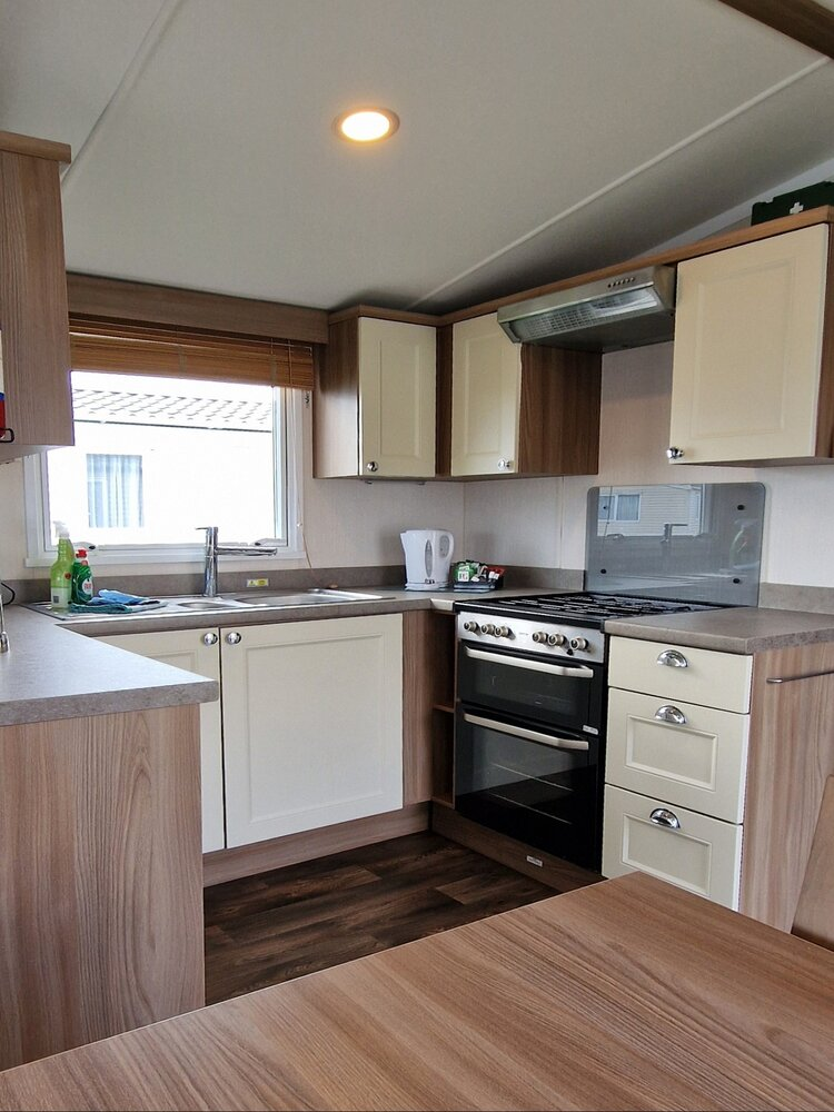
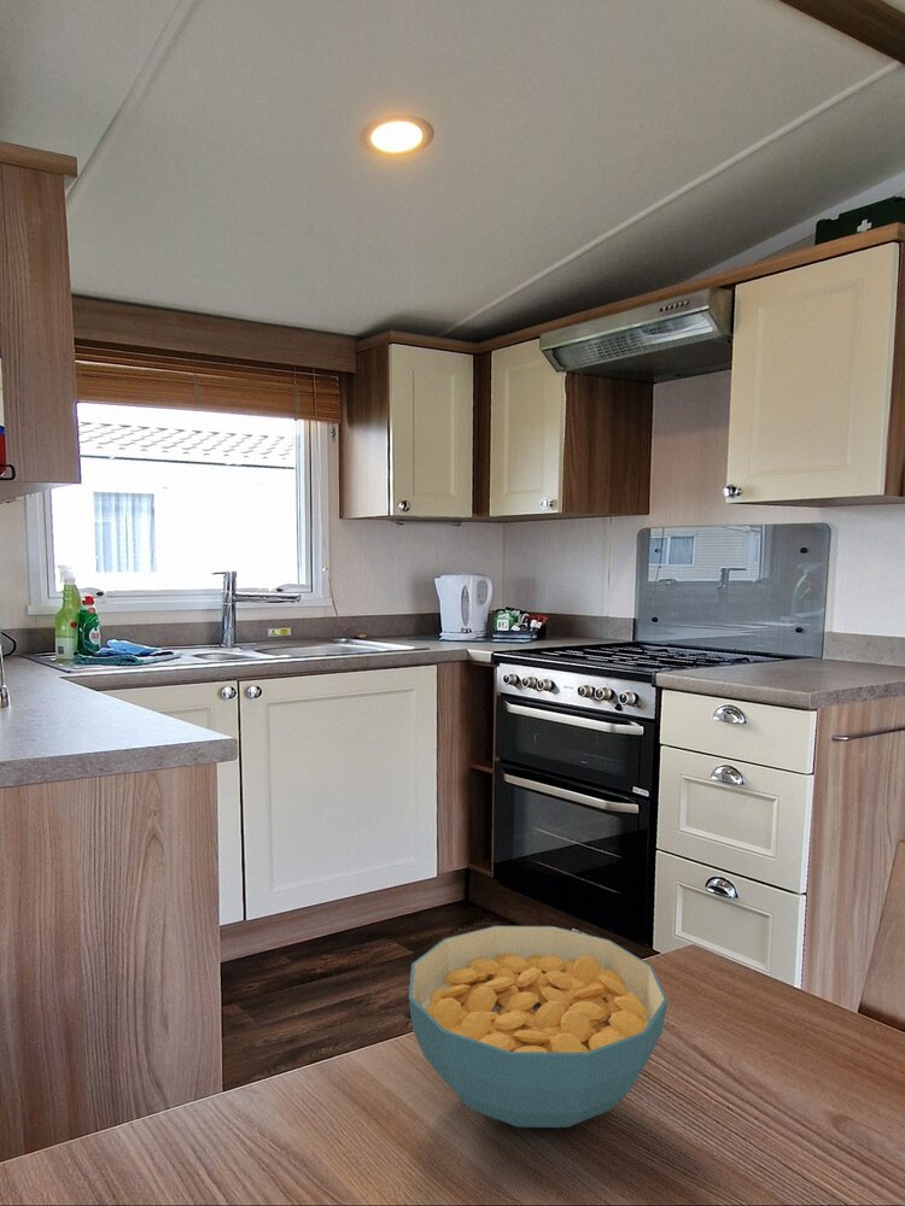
+ cereal bowl [408,925,668,1129]
